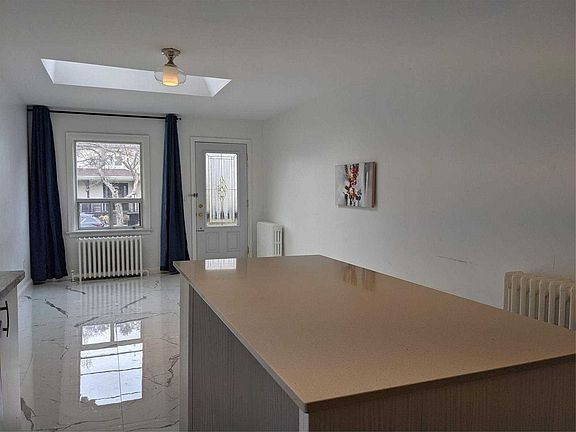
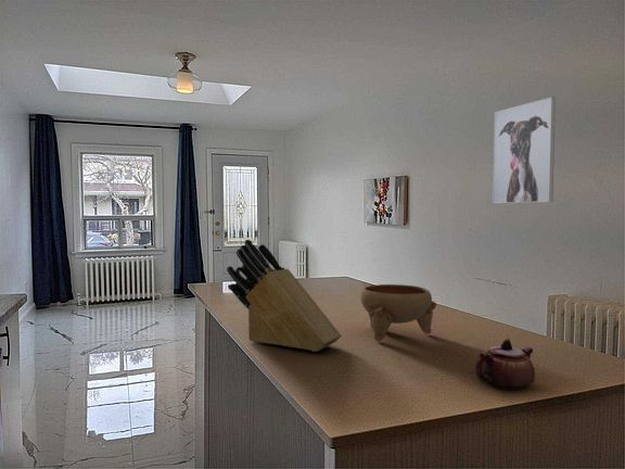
+ bowl [359,283,437,342]
+ teapot [474,338,536,390]
+ knife block [226,239,342,353]
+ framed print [492,96,557,204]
